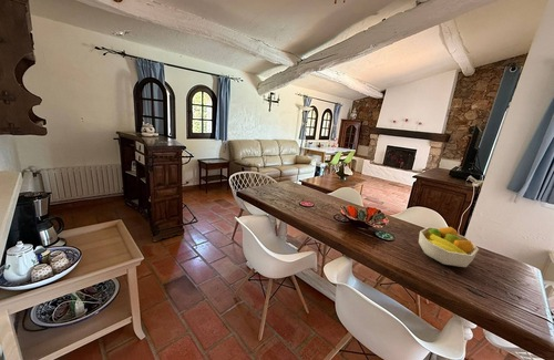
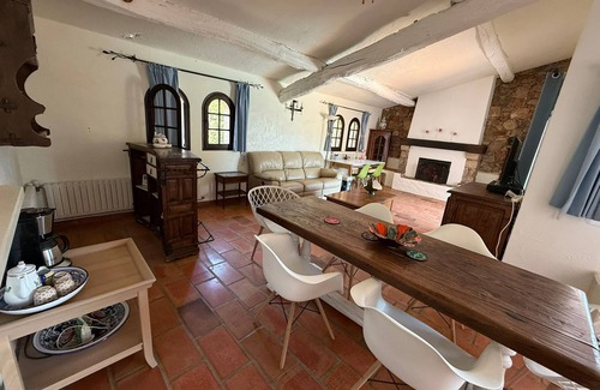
- fruit bowl [418,226,480,268]
